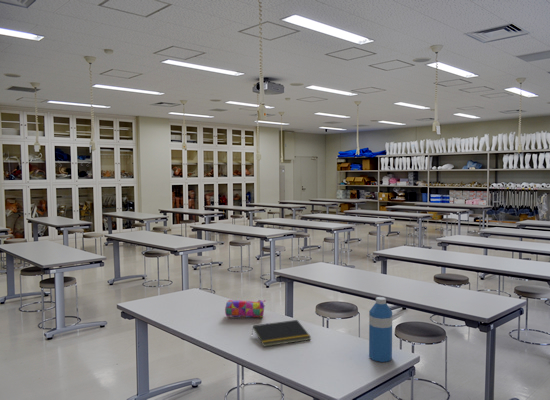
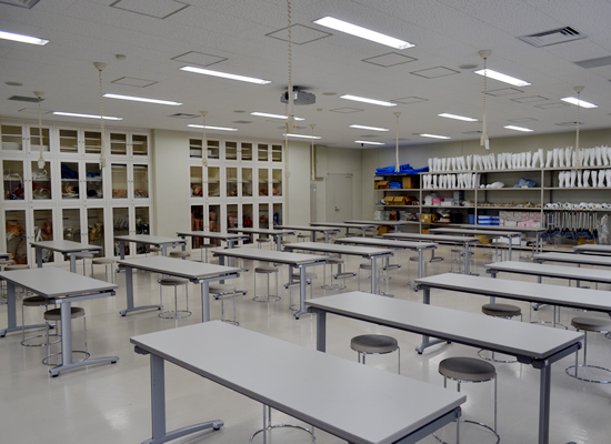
- water bottle [368,296,393,363]
- notepad [251,319,312,348]
- pencil case [224,299,267,318]
